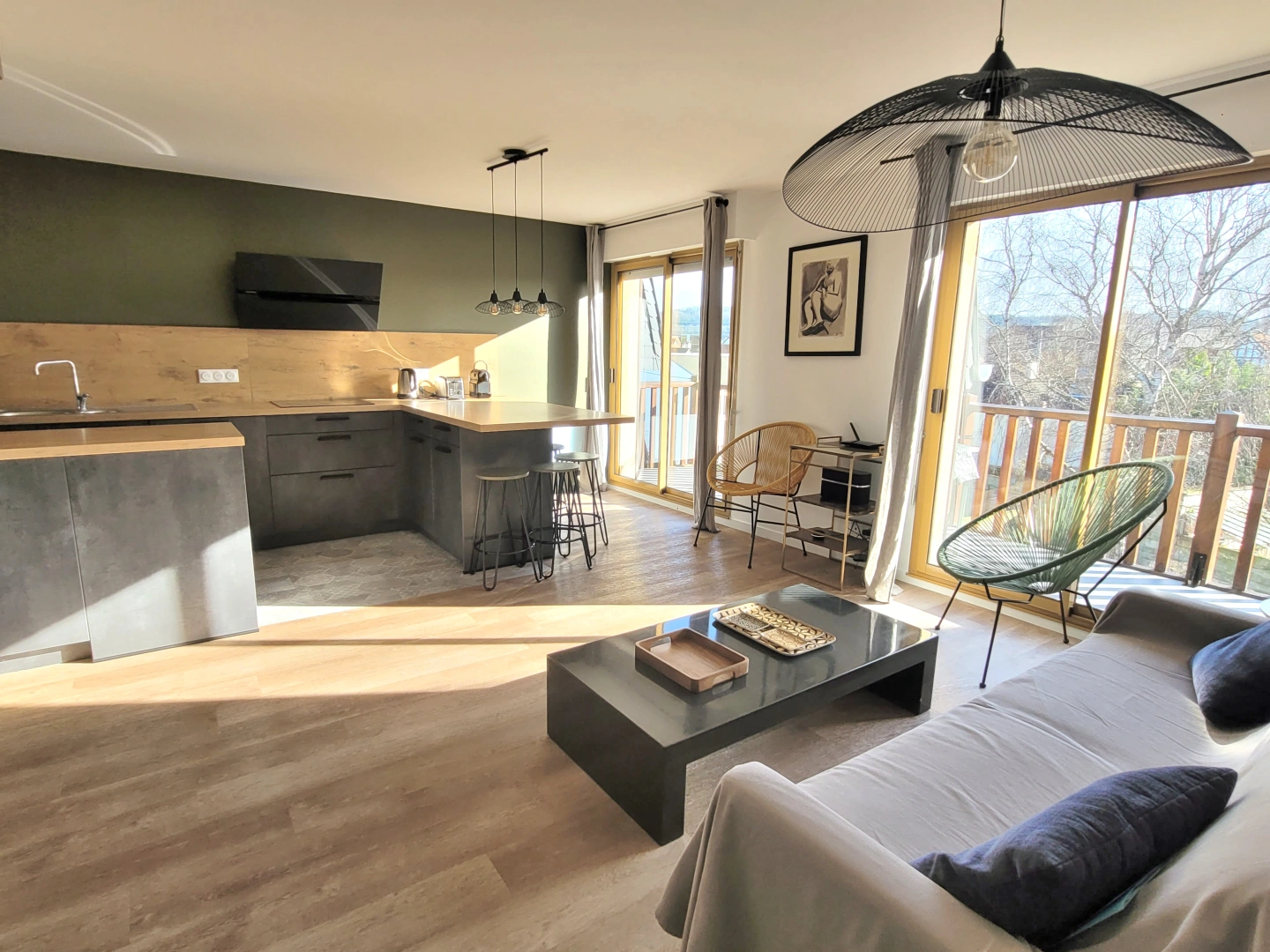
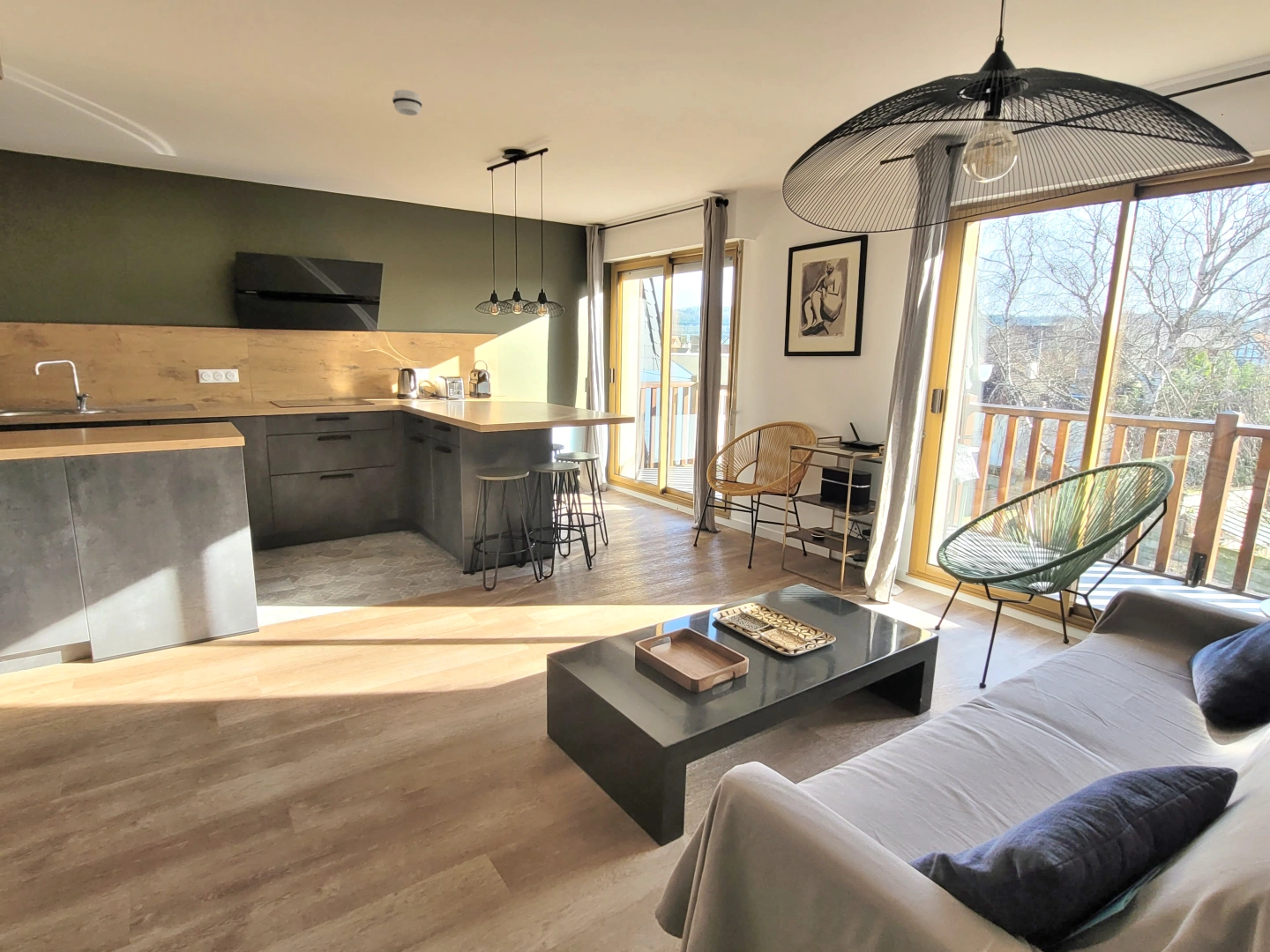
+ smoke detector [392,89,423,116]
